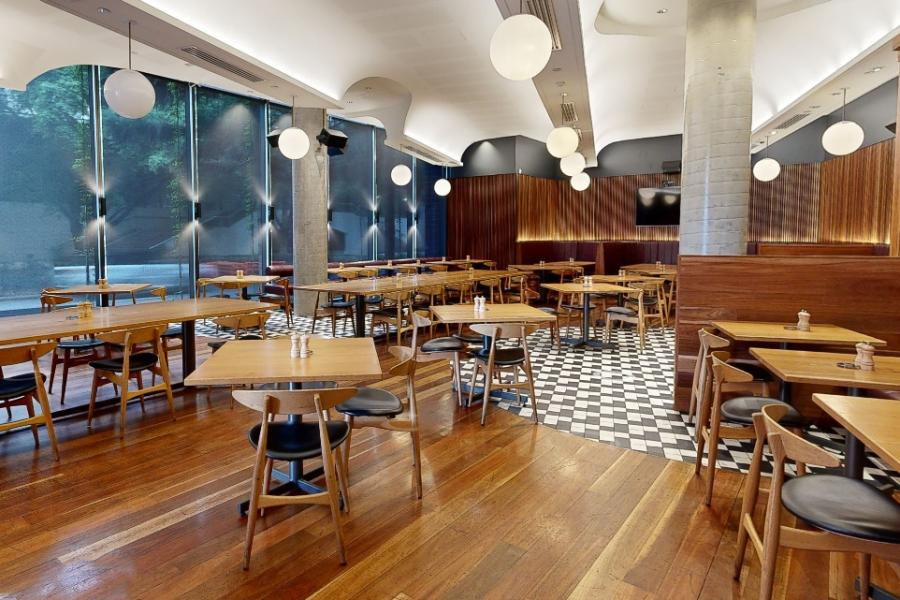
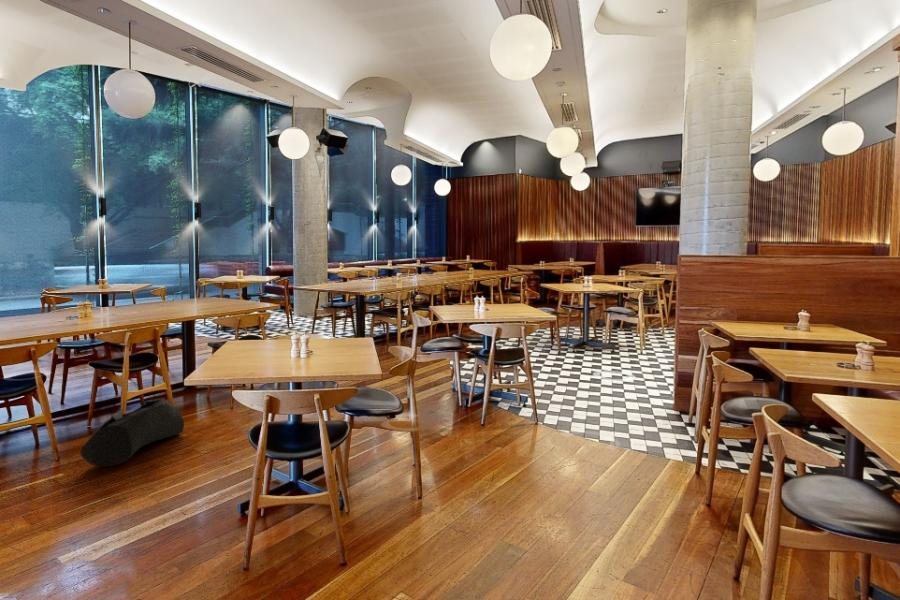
+ bag [79,398,185,468]
